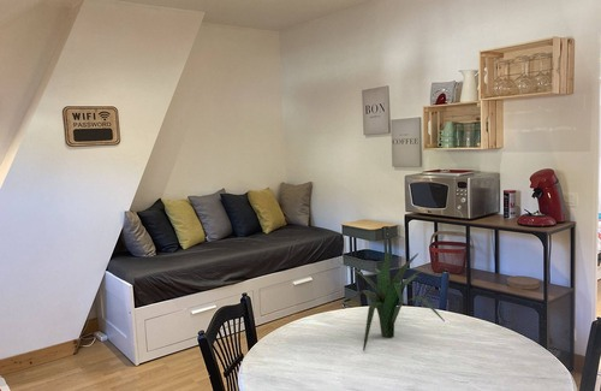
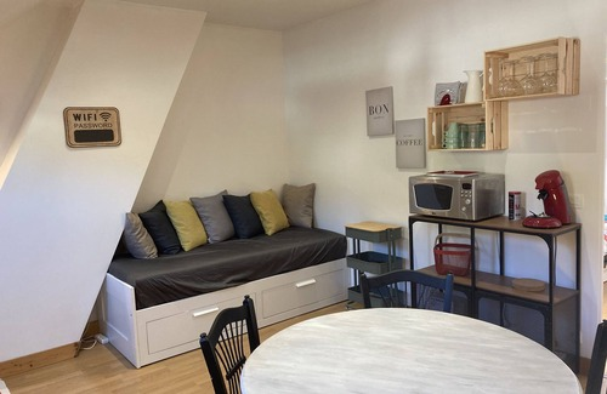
- plant [338,249,446,351]
